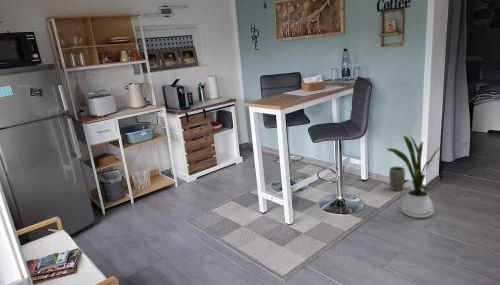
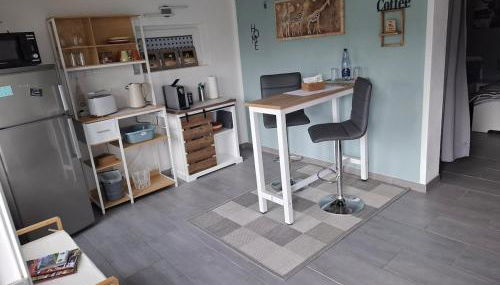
- house plant [386,135,443,219]
- plant pot [388,165,406,192]
